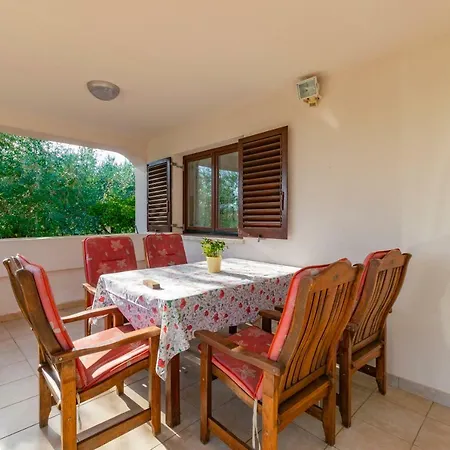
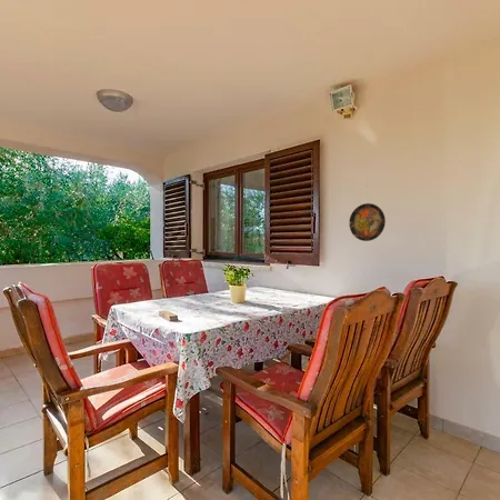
+ decorative plate [348,202,387,242]
